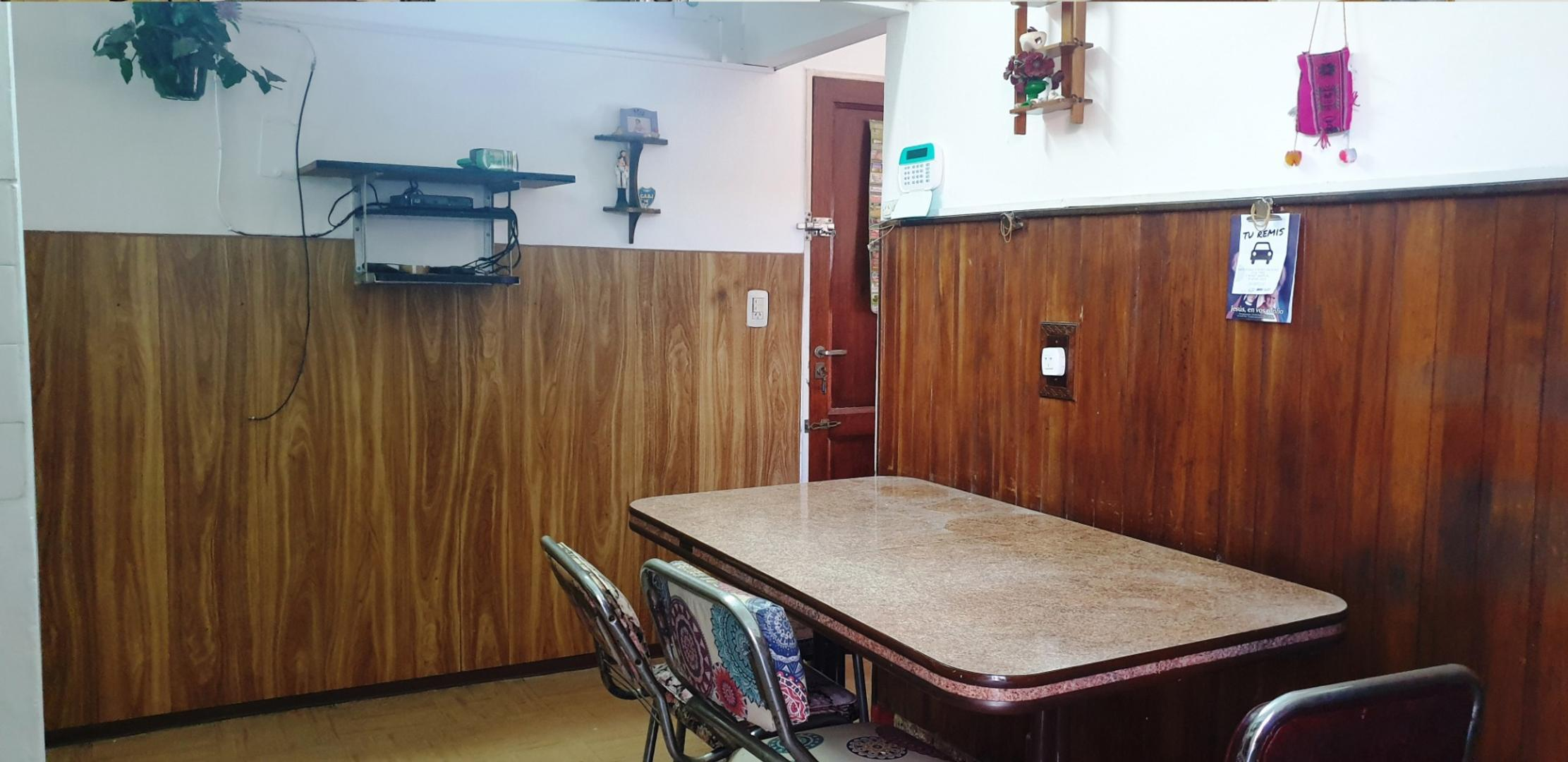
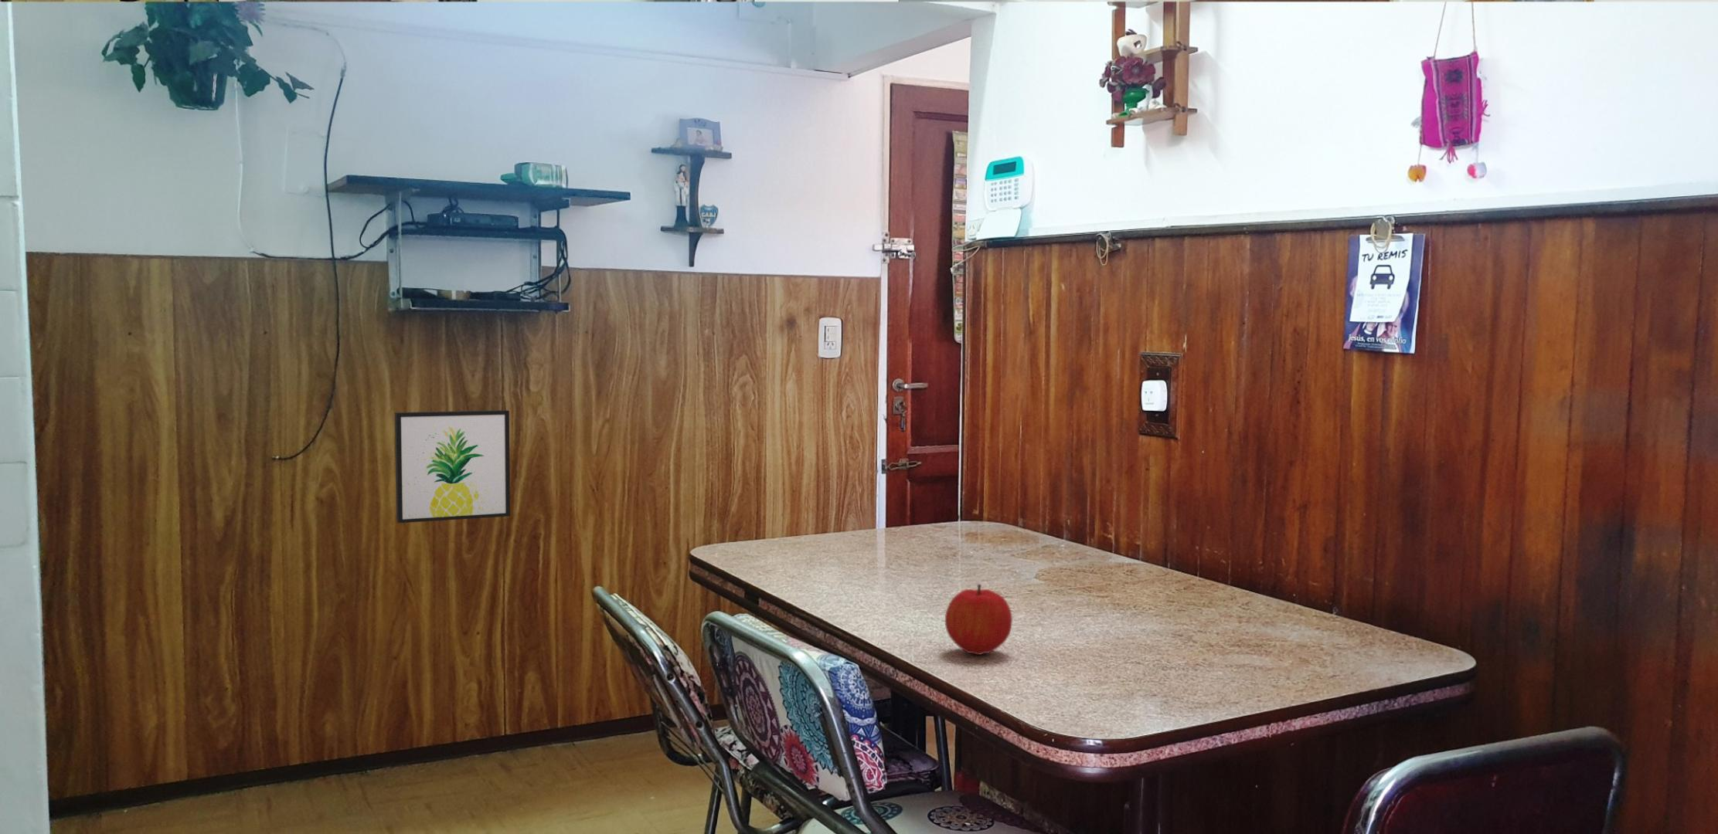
+ wall art [394,409,511,523]
+ fruit [944,583,1013,656]
